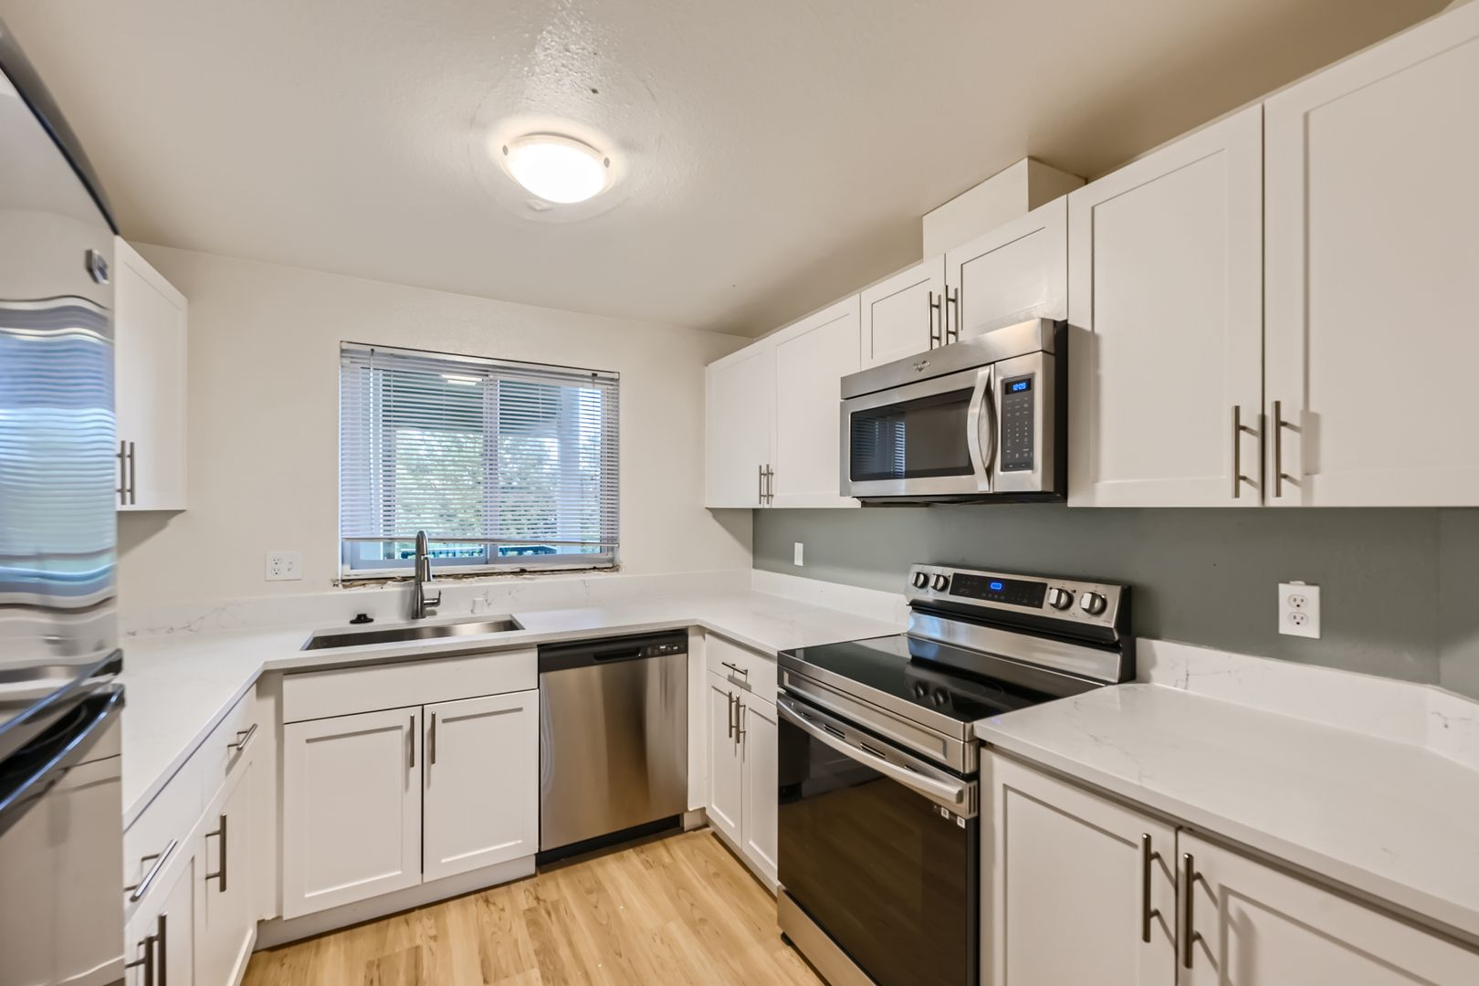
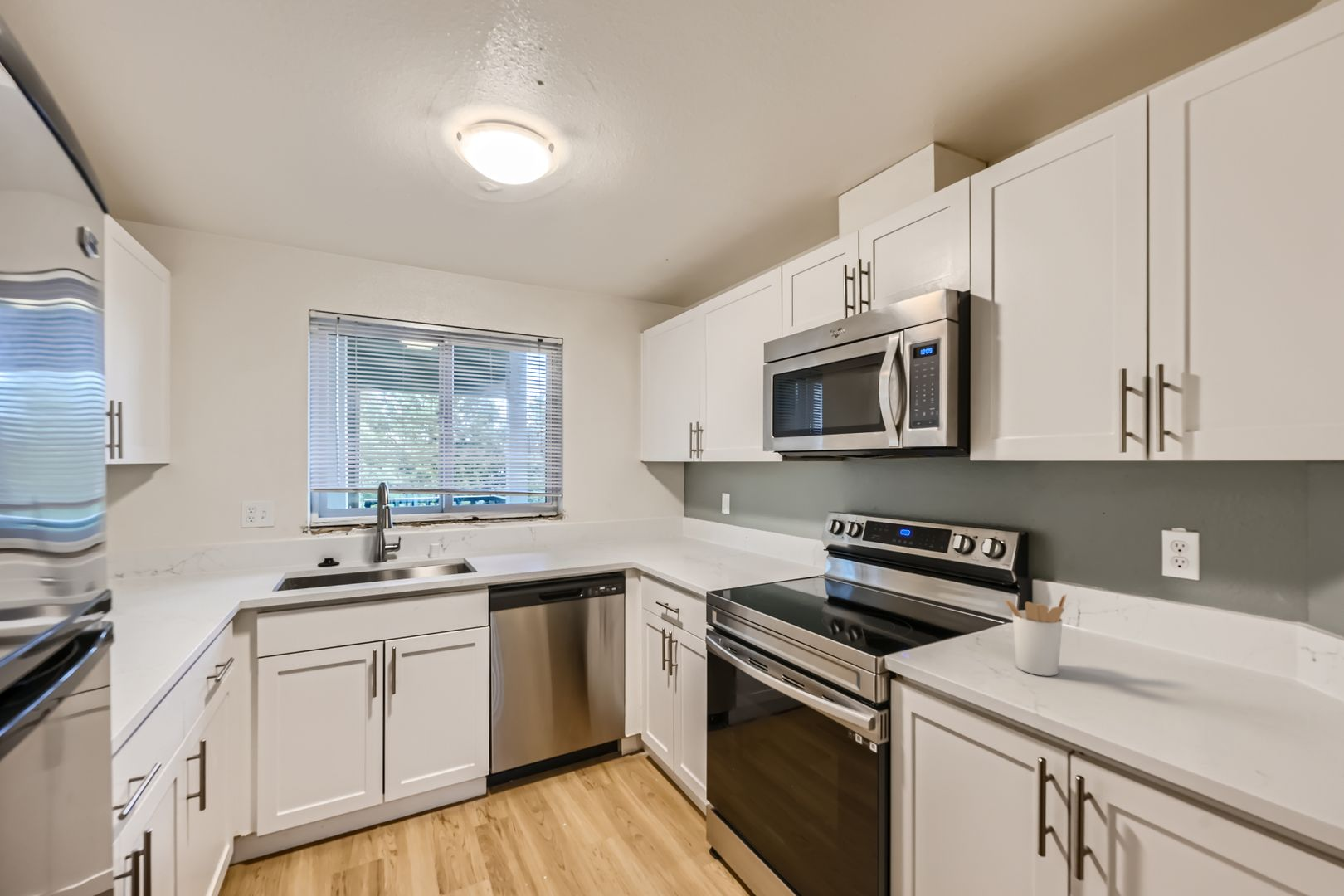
+ utensil holder [1003,593,1067,677]
